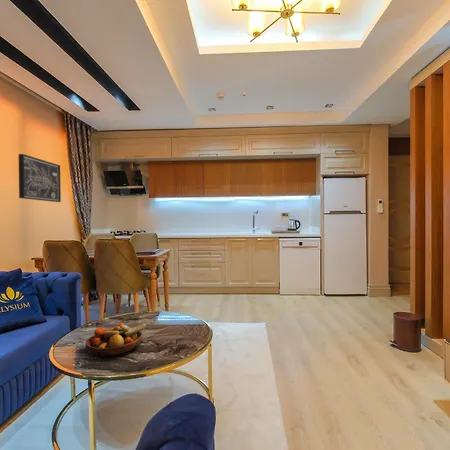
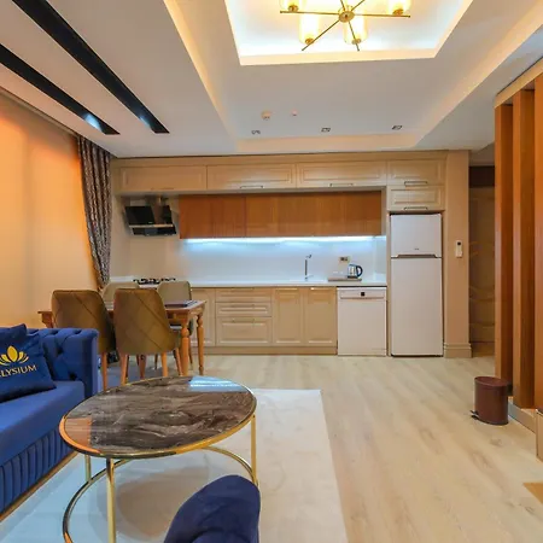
- fruit bowl [85,322,148,357]
- wall art [18,153,62,203]
